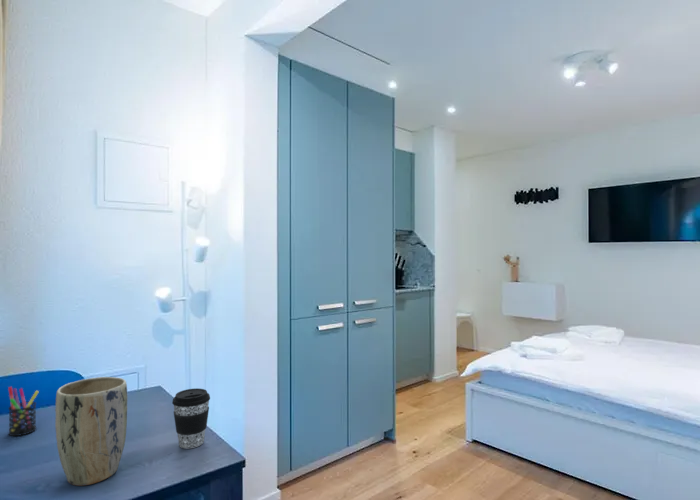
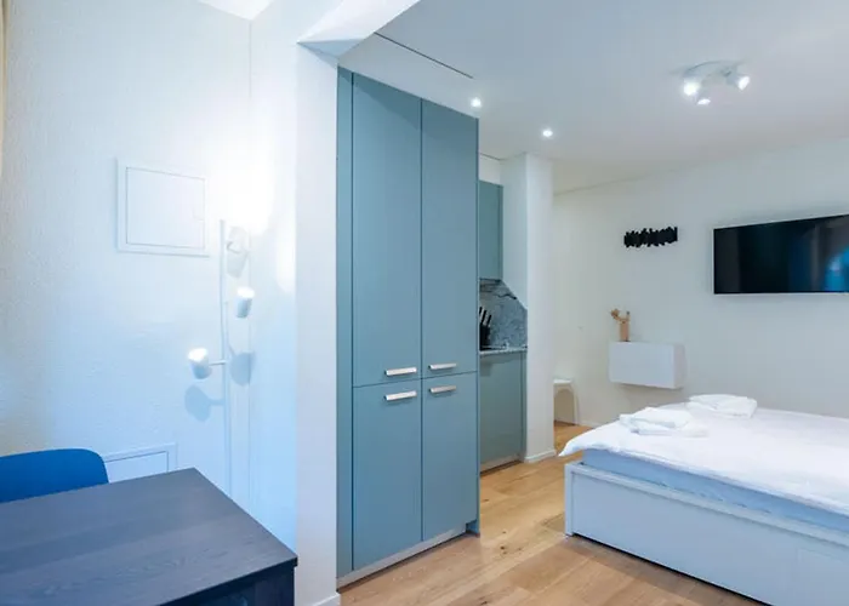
- pen holder [7,386,40,437]
- coffee cup [171,387,211,449]
- plant pot [54,376,128,487]
